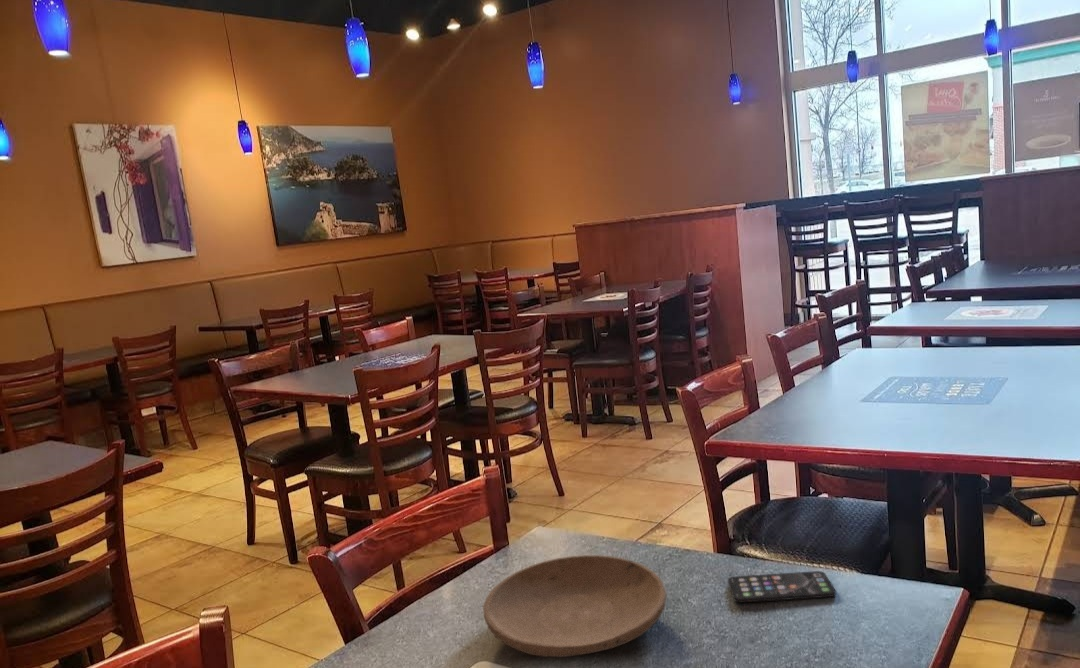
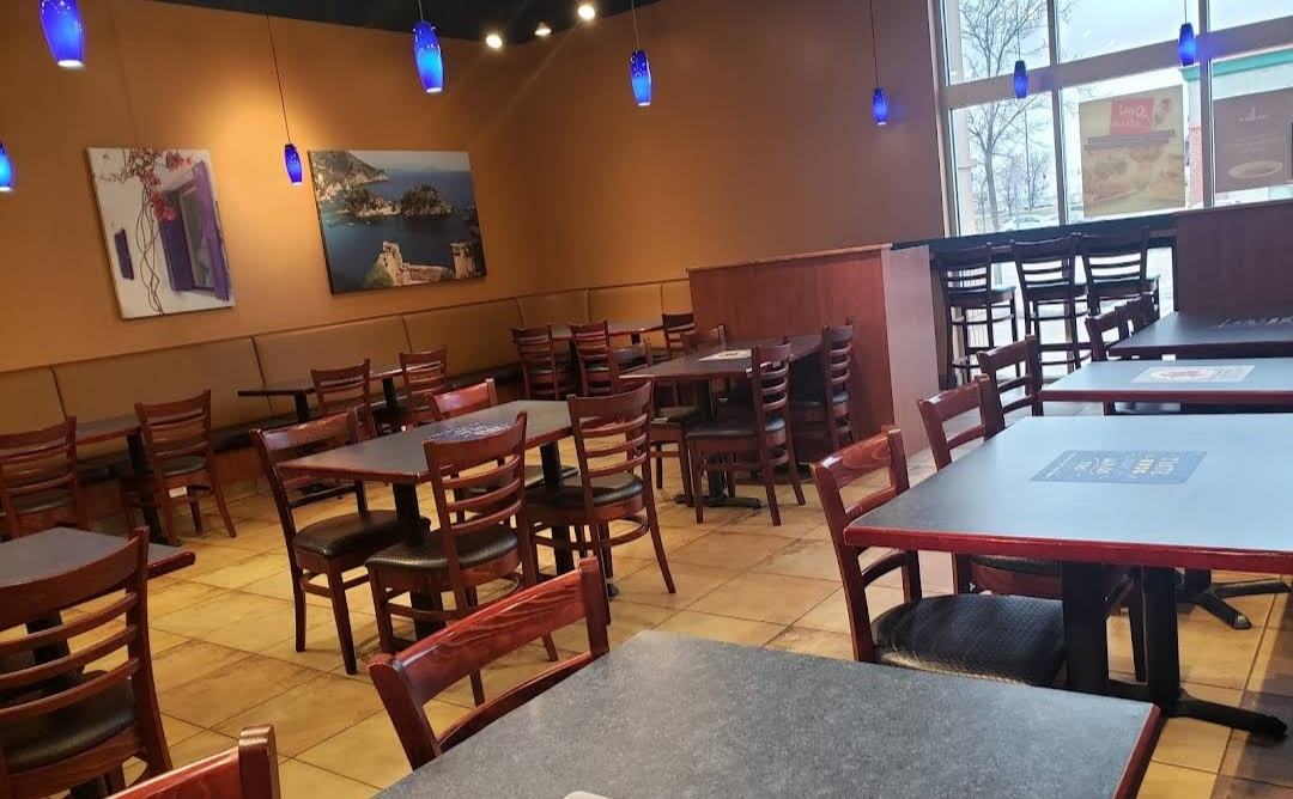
- smartphone [727,570,837,603]
- plate [483,554,667,658]
